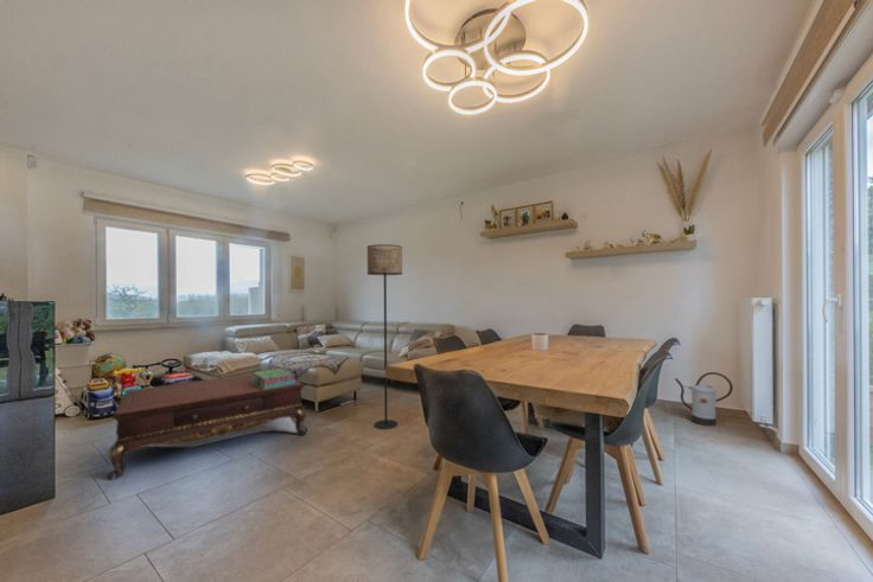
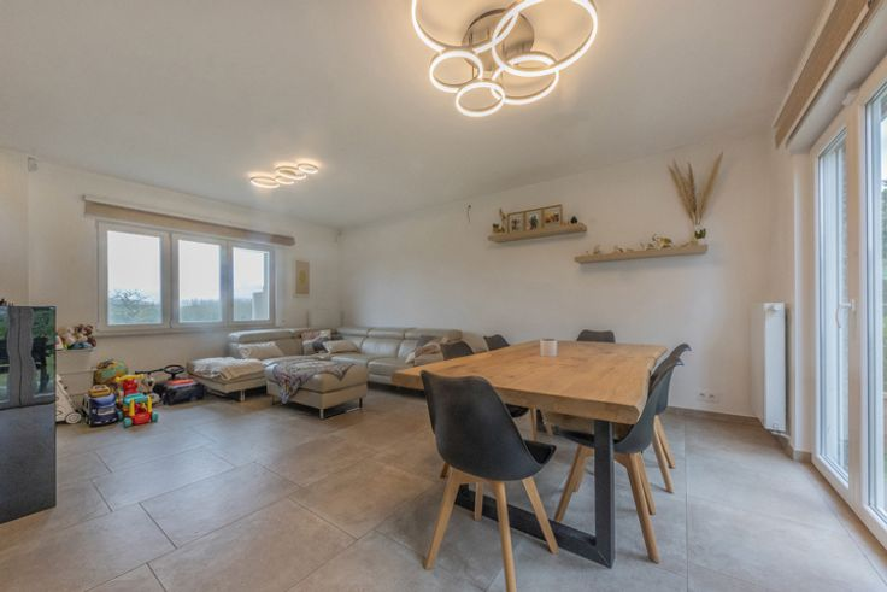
- coffee table [107,372,308,481]
- floor lamp [367,243,403,430]
- watering can [674,371,734,427]
- stack of books [251,367,295,390]
